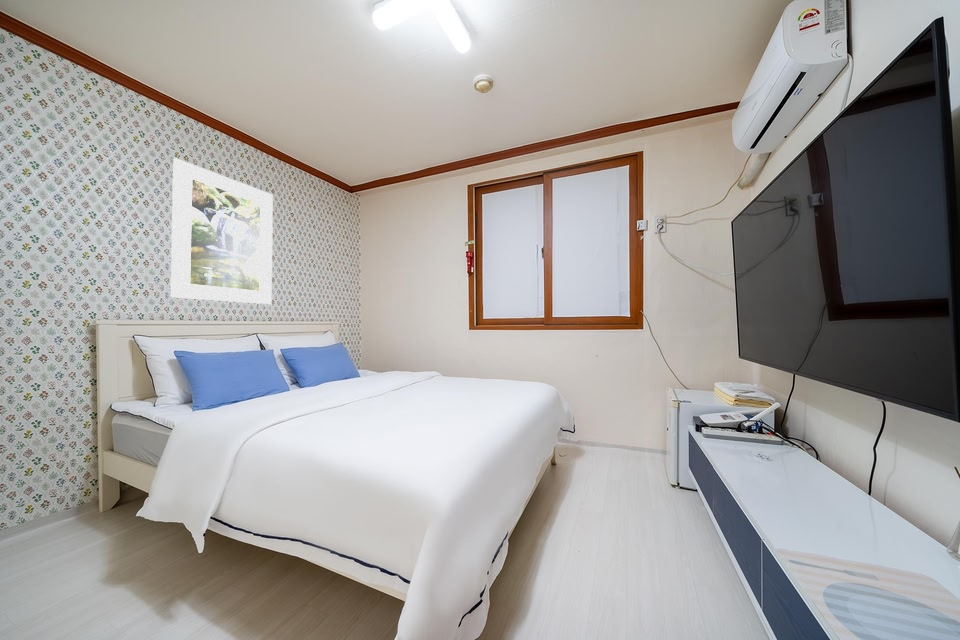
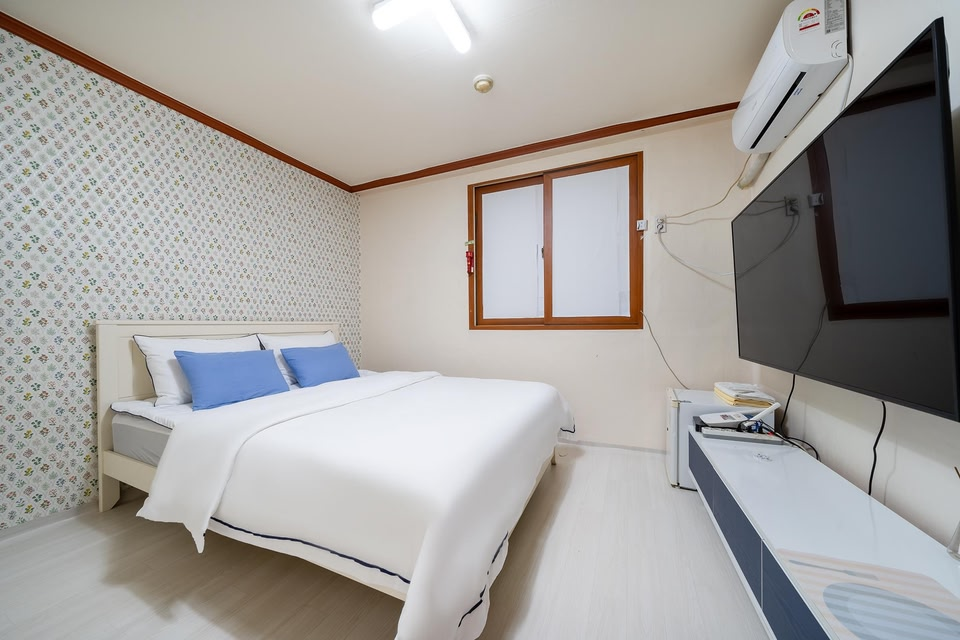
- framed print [169,157,274,305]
